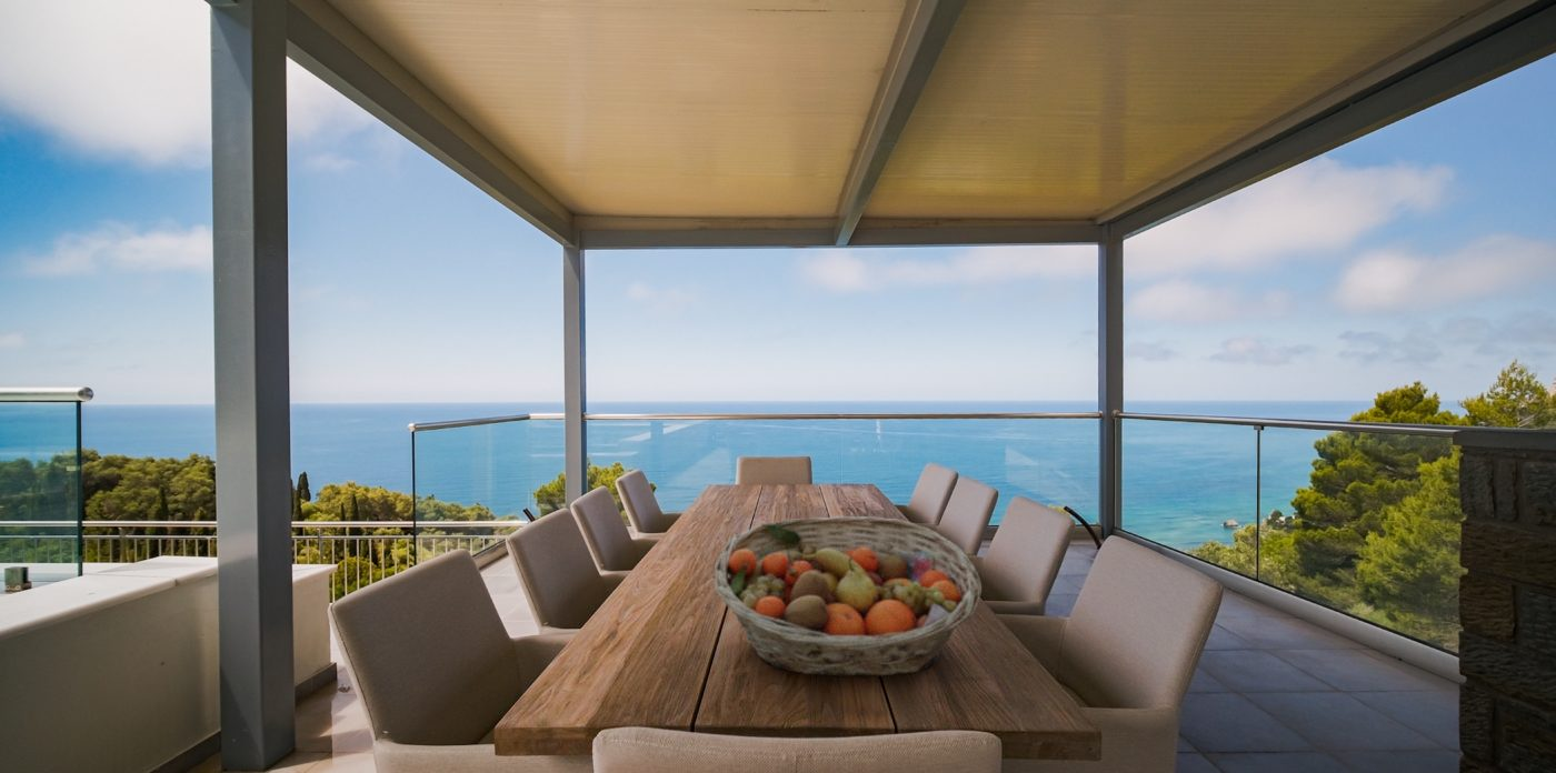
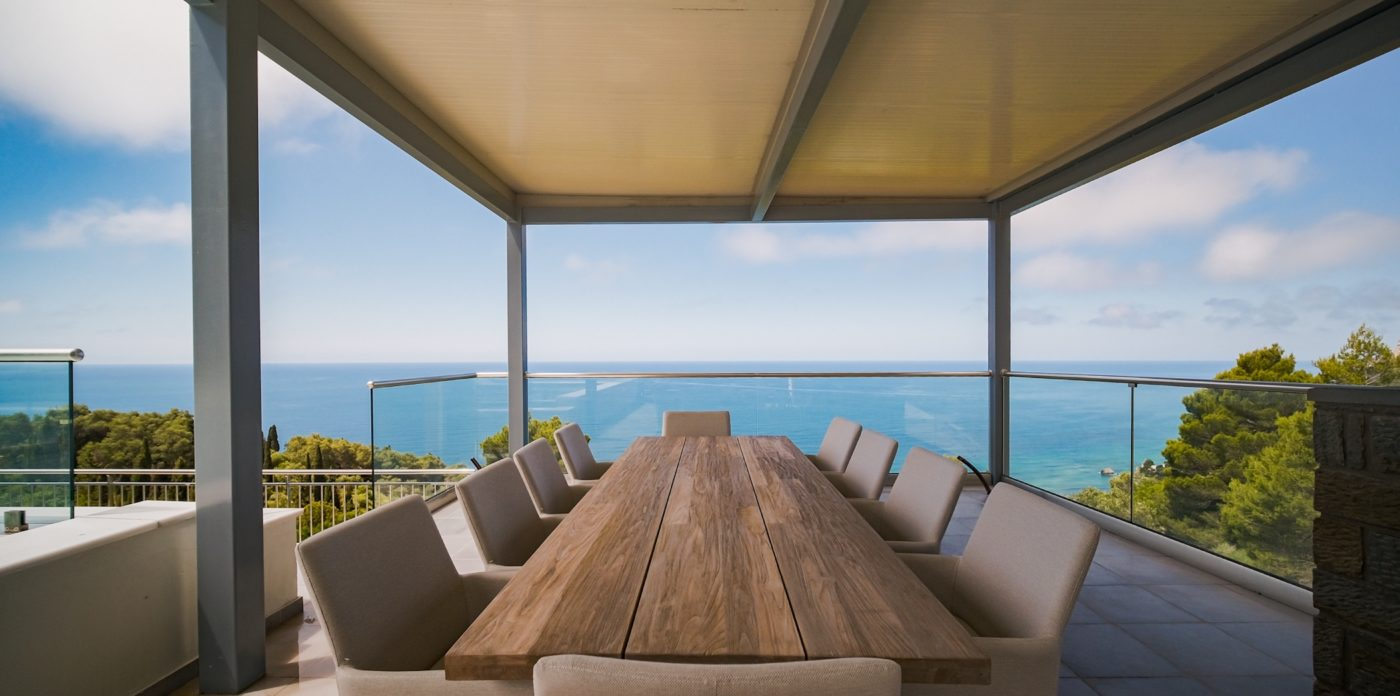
- fruit basket [712,515,983,677]
